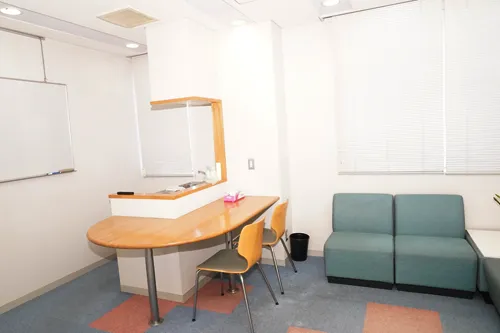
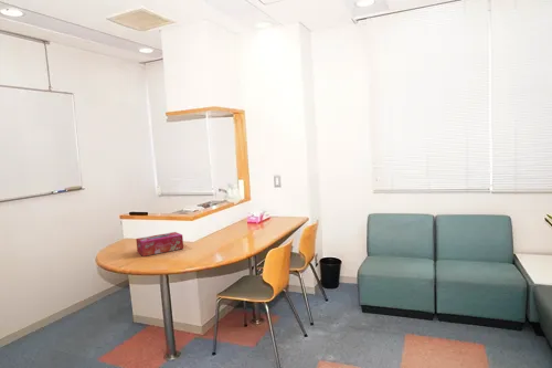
+ tissue box [135,231,184,257]
